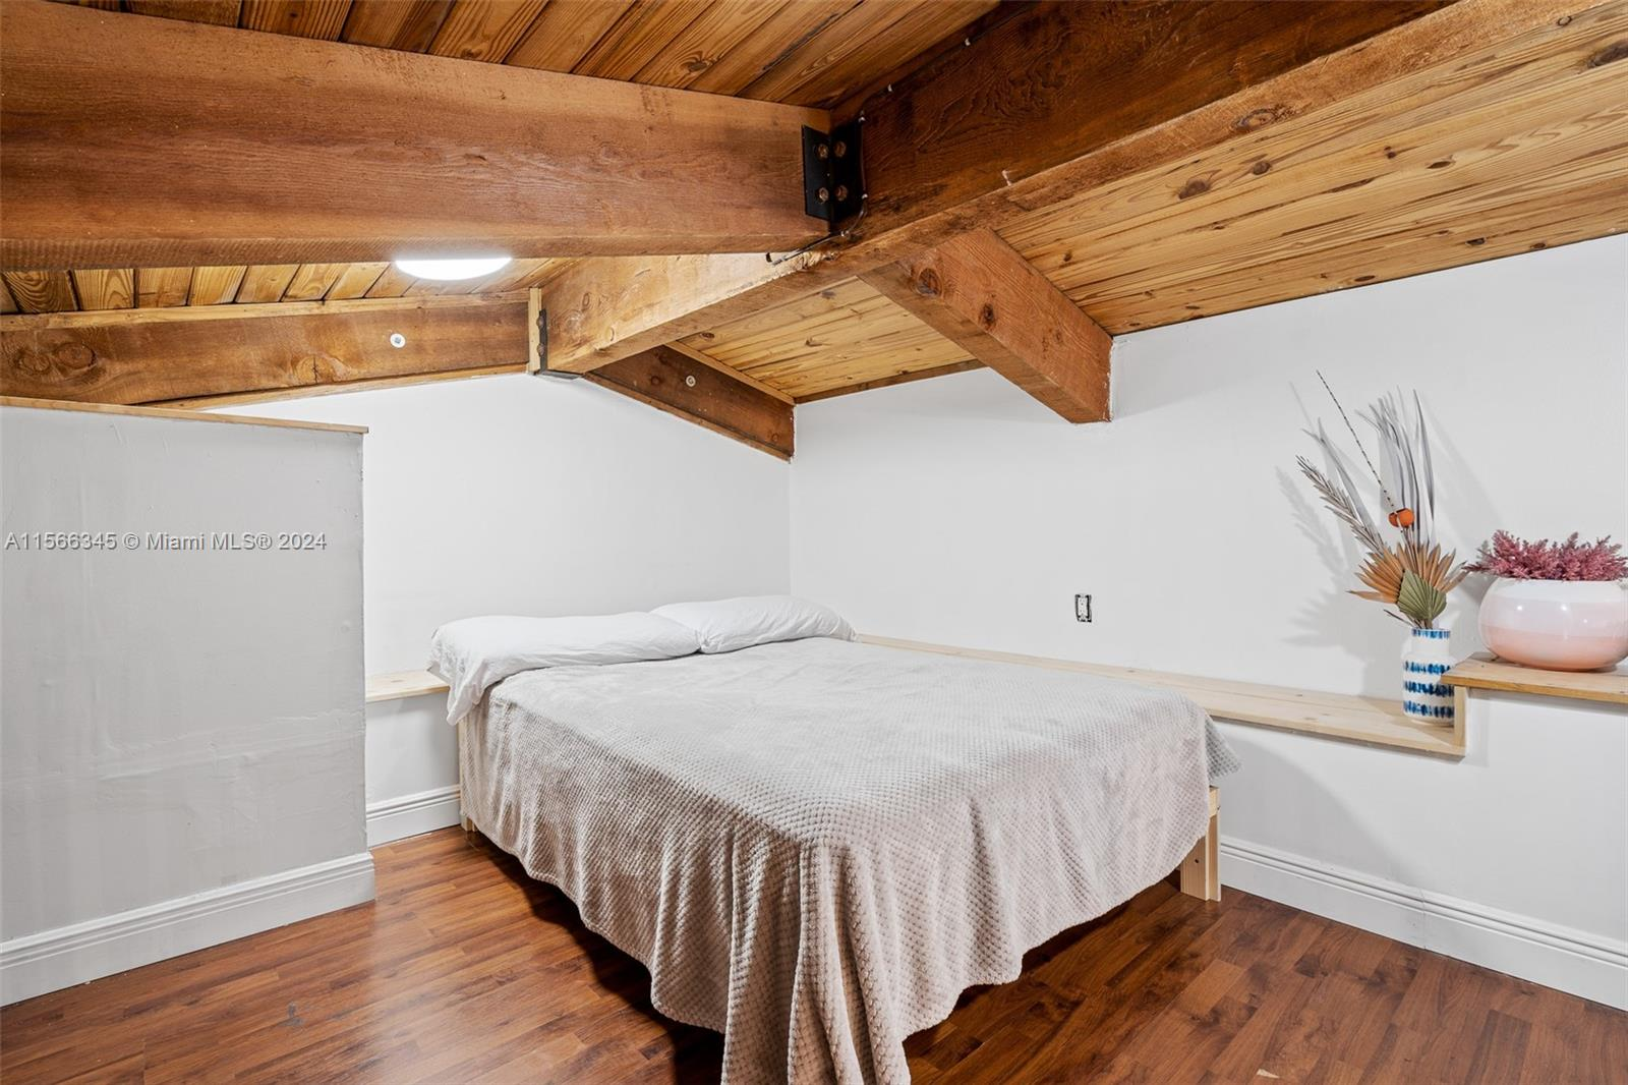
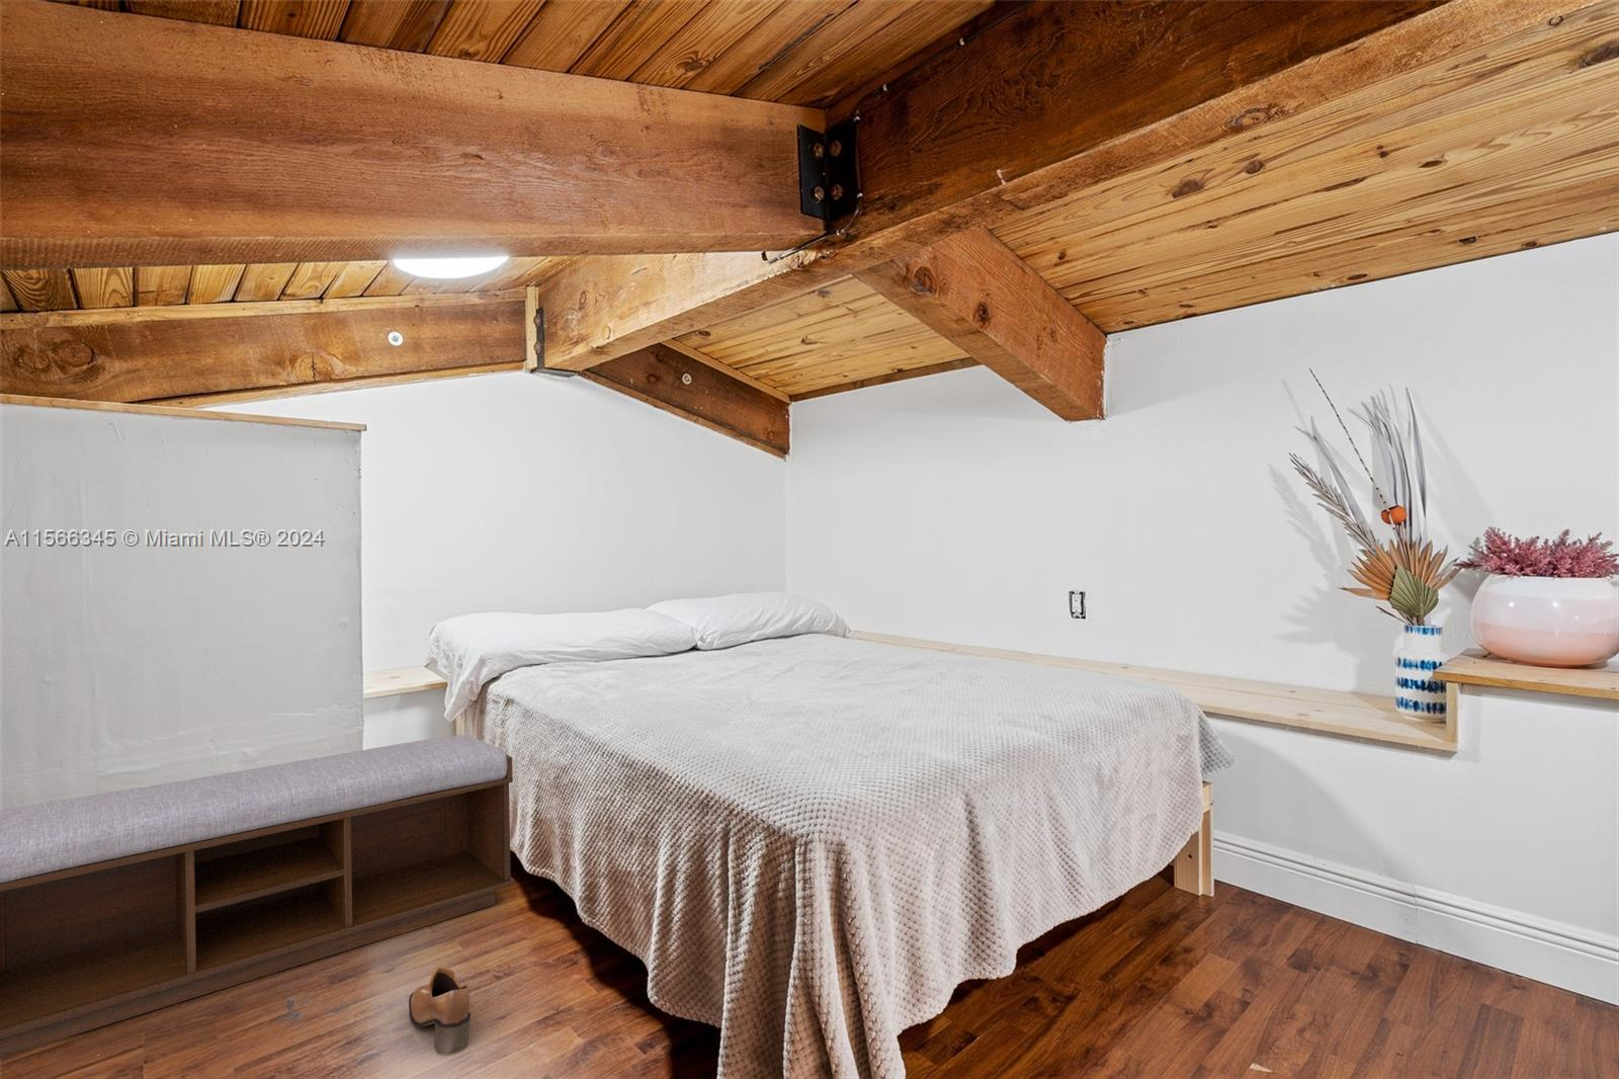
+ shoe [408,965,472,1056]
+ bench [0,733,515,1059]
